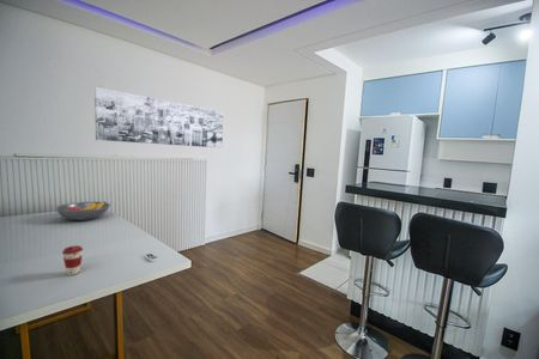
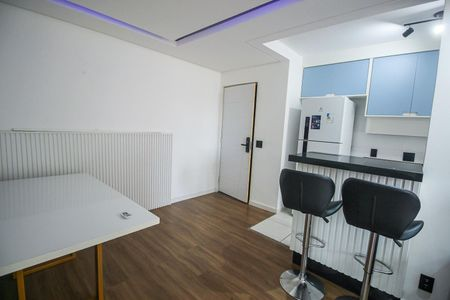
- coffee cup [61,244,84,276]
- wall art [93,86,224,148]
- fruit bowl [54,200,111,221]
